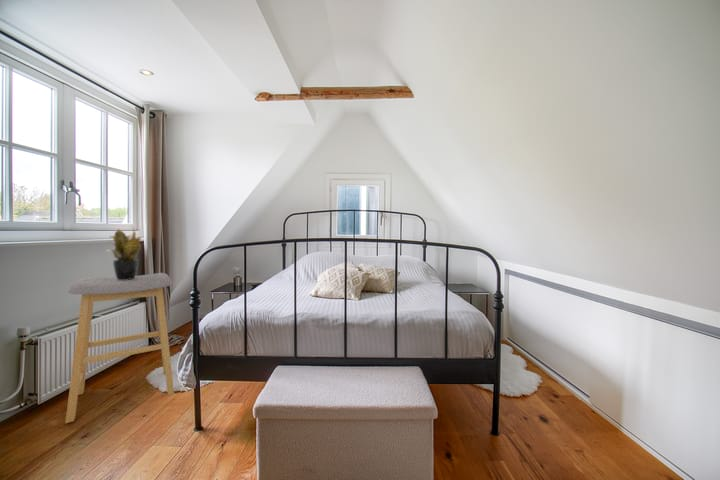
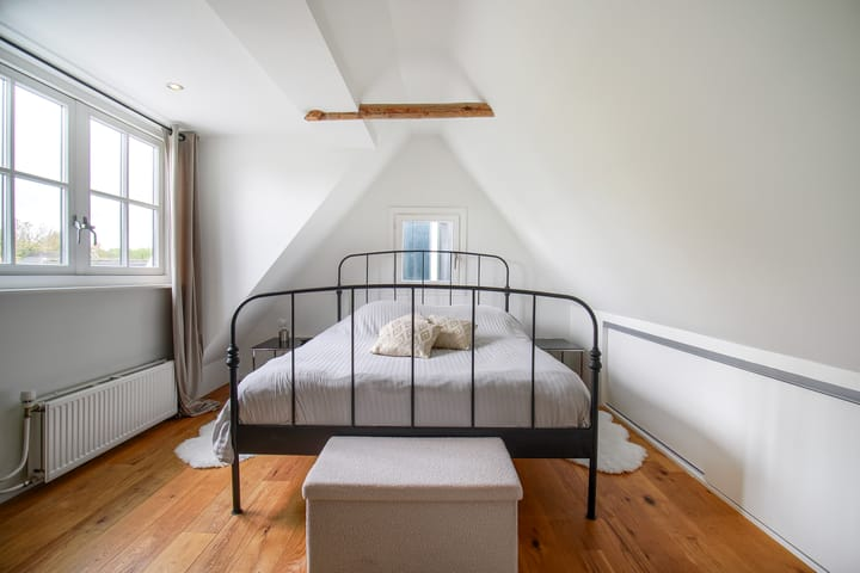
- potted plant [105,227,142,280]
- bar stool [64,272,175,424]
